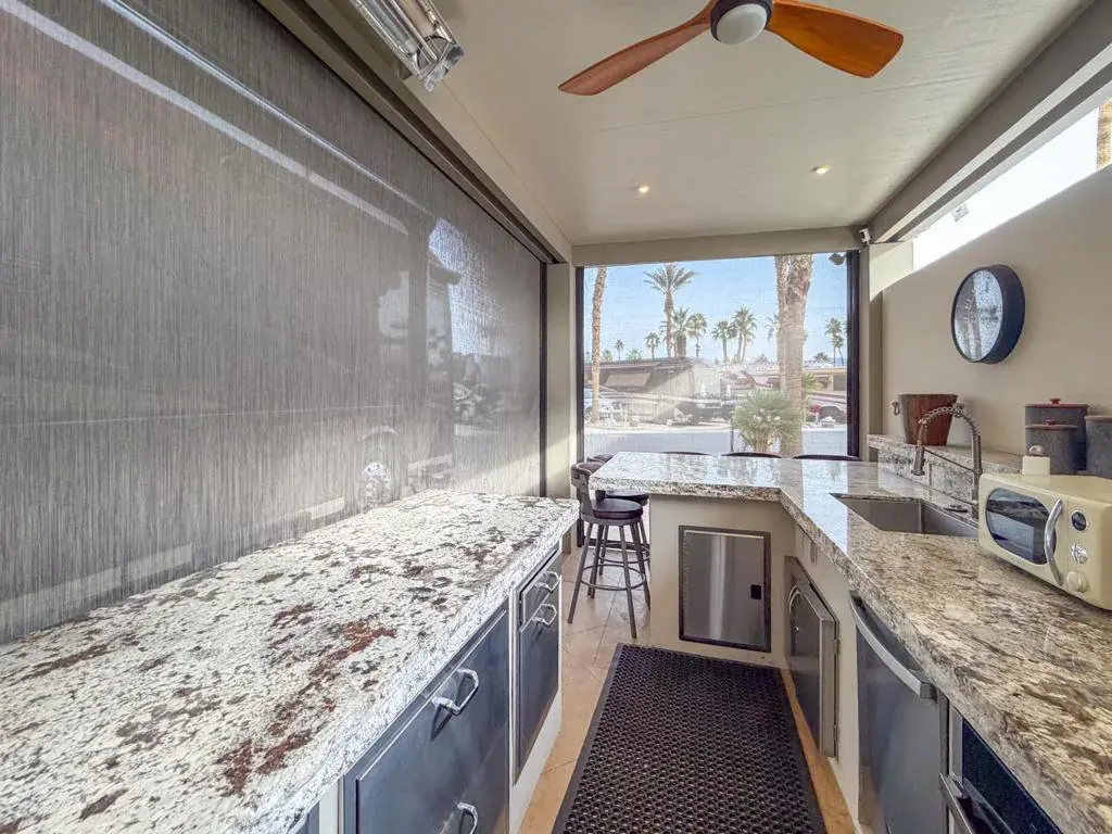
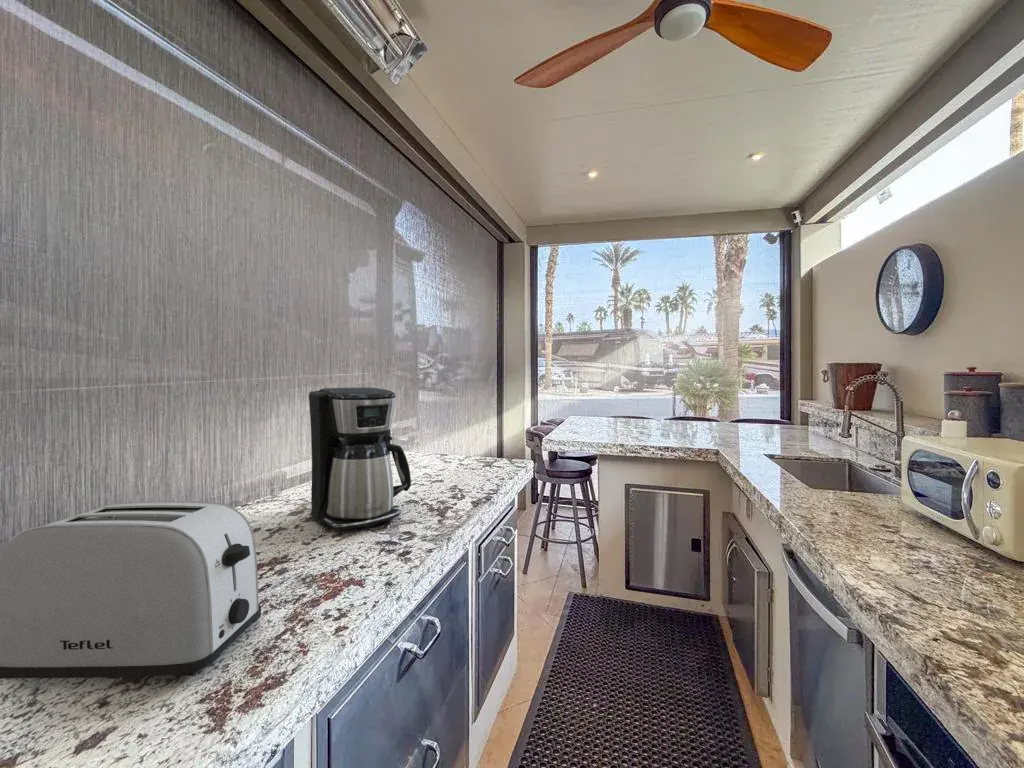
+ toaster [0,500,262,680]
+ coffee maker [308,386,412,531]
